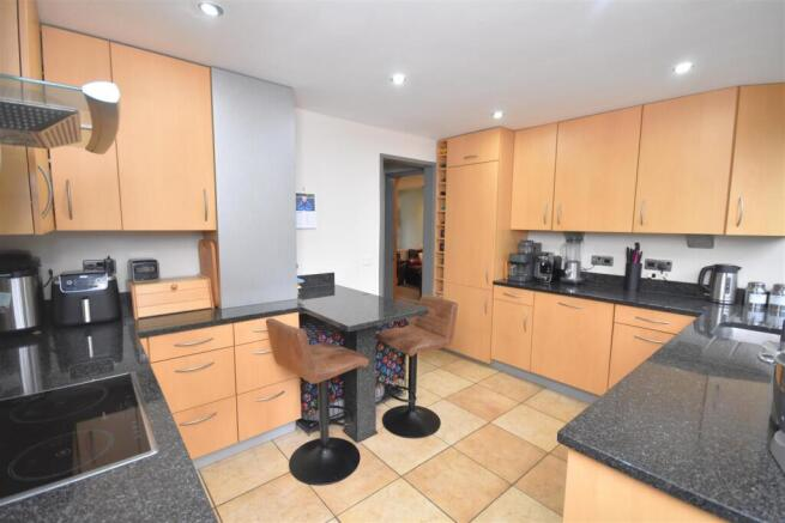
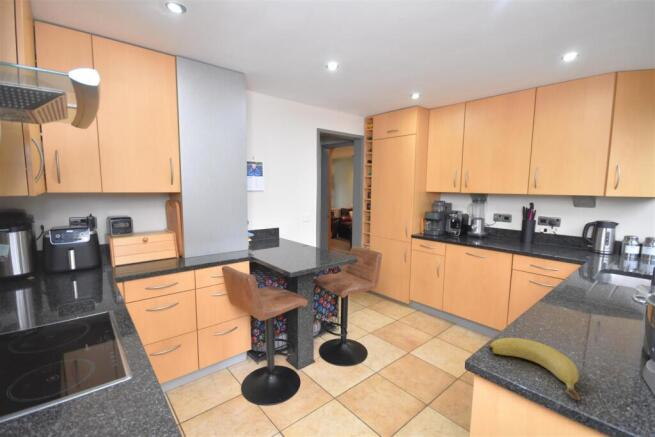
+ banana [488,337,581,401]
